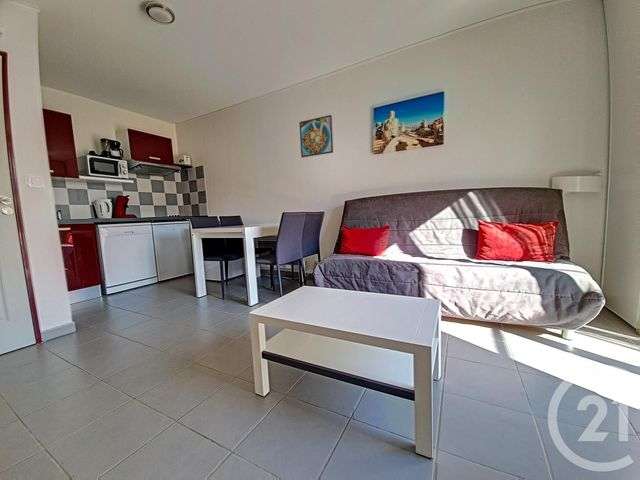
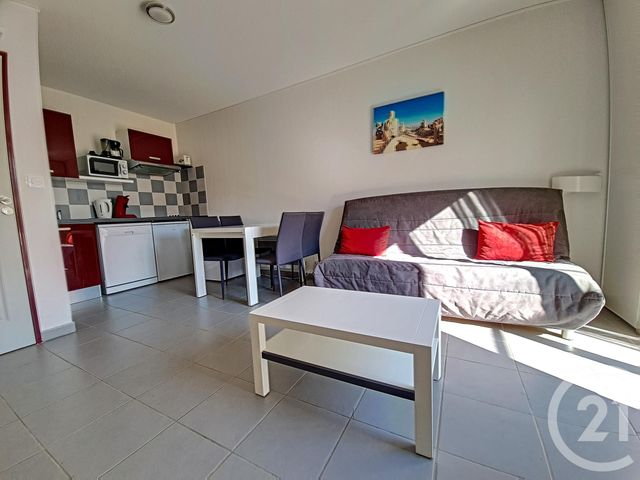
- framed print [298,114,334,159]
